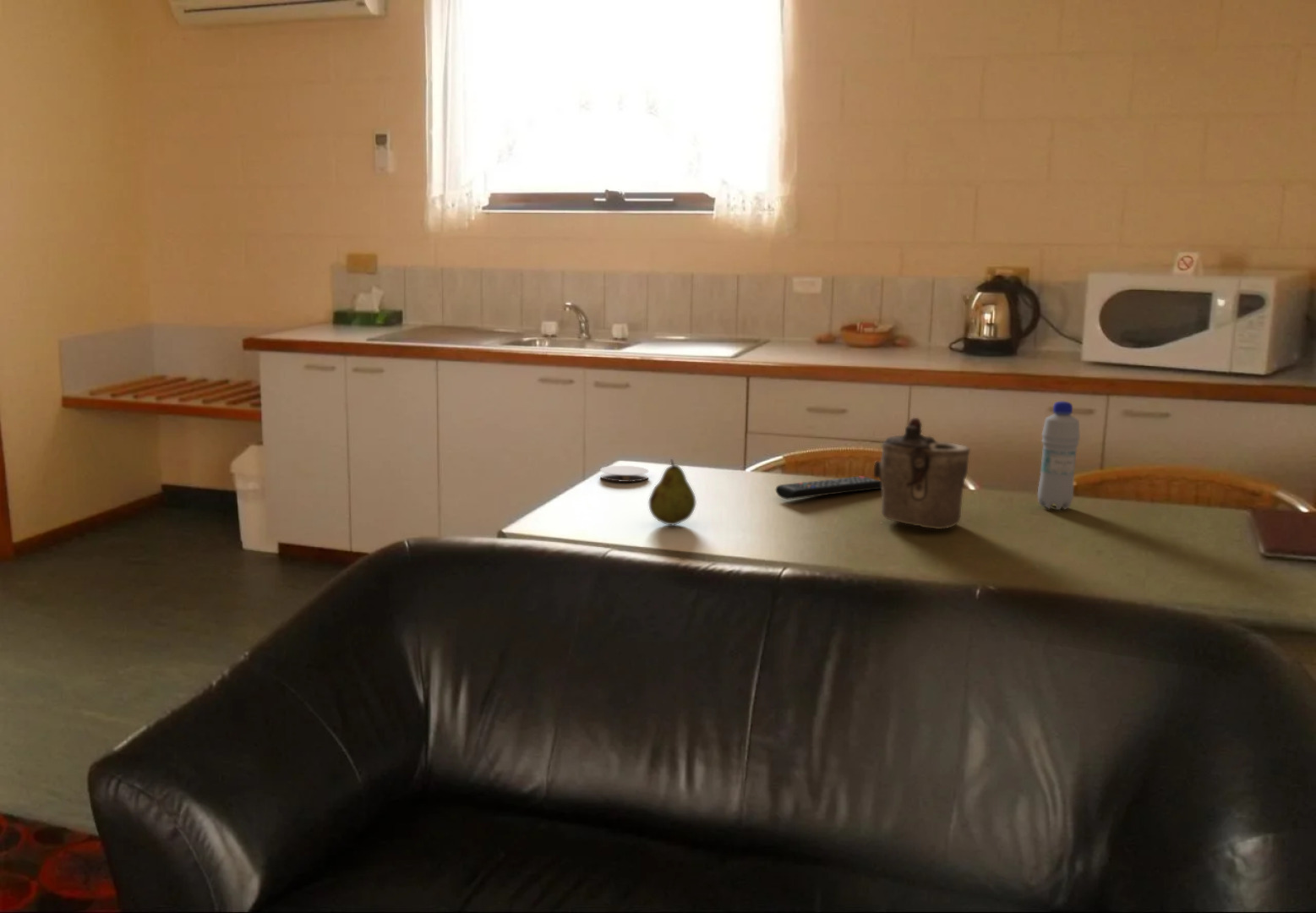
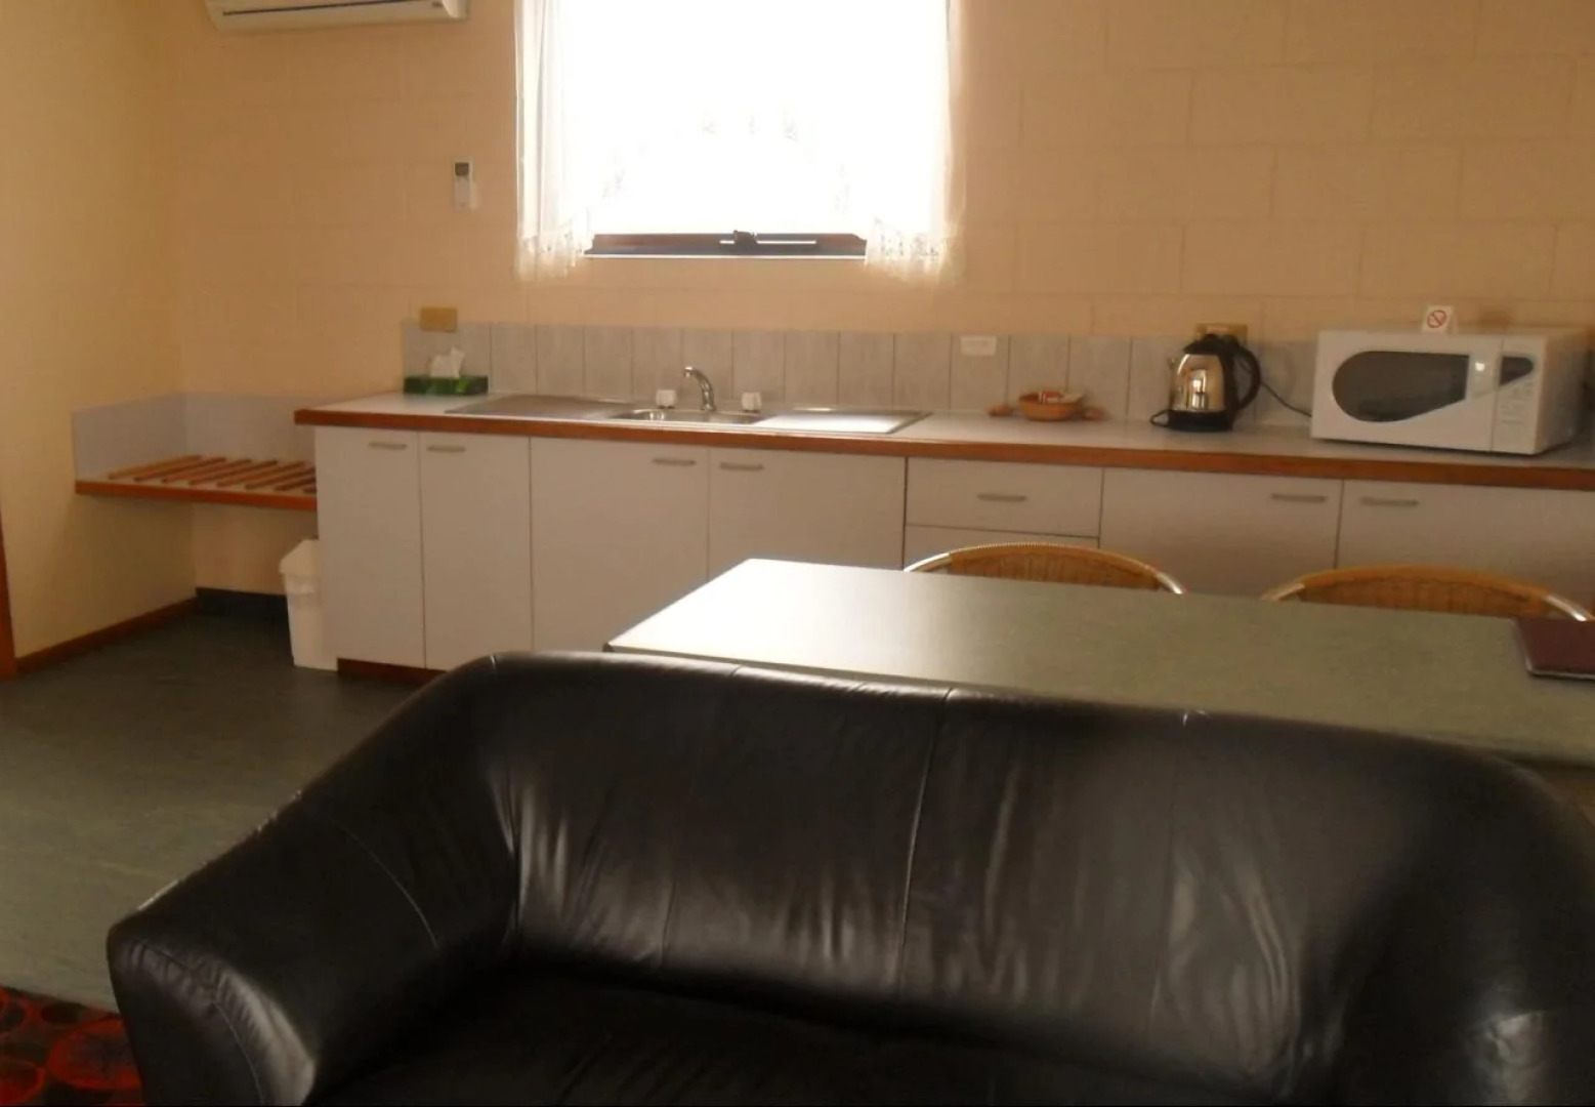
- teapot [873,417,970,530]
- coaster [599,465,649,483]
- remote control [775,475,882,500]
- fruit [648,458,696,526]
- bottle [1037,401,1081,511]
